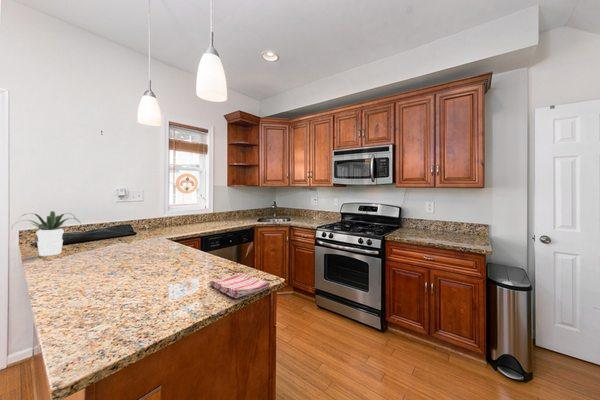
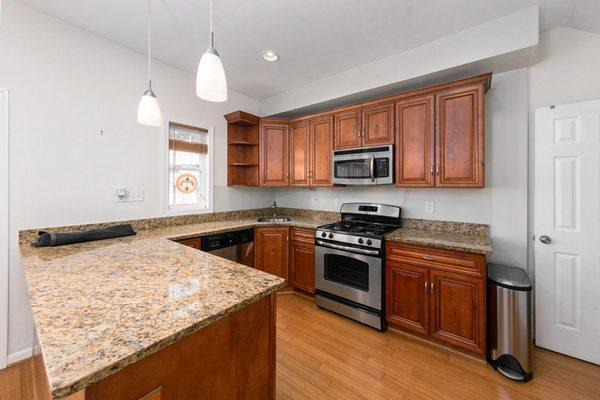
- potted plant [11,210,82,257]
- dish towel [209,272,271,299]
